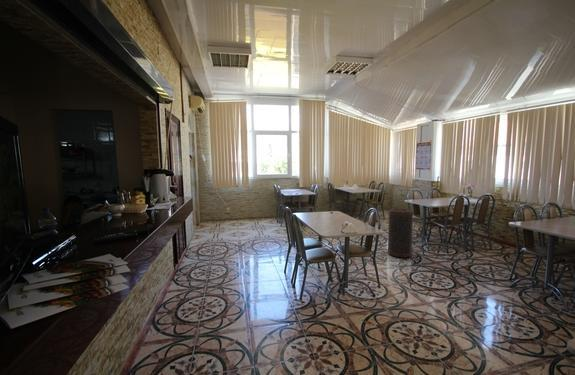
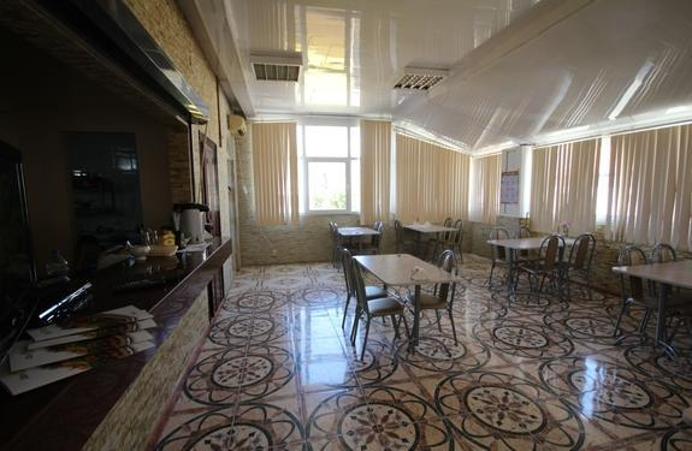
- trash can [387,207,414,259]
